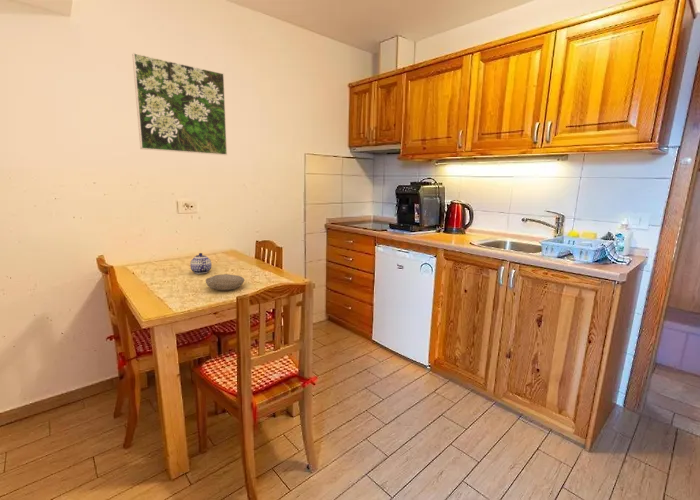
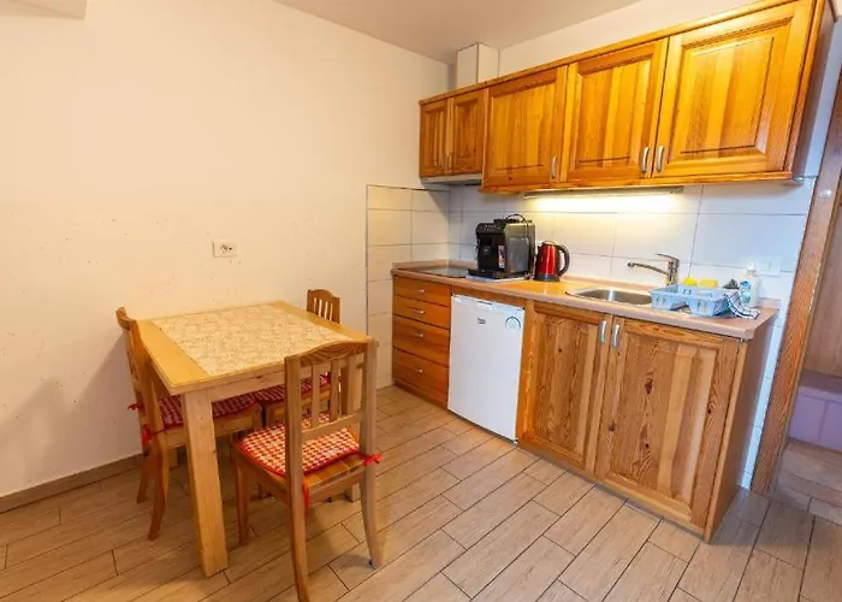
- teapot [189,252,213,275]
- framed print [131,52,228,156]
- bowl [205,273,245,291]
